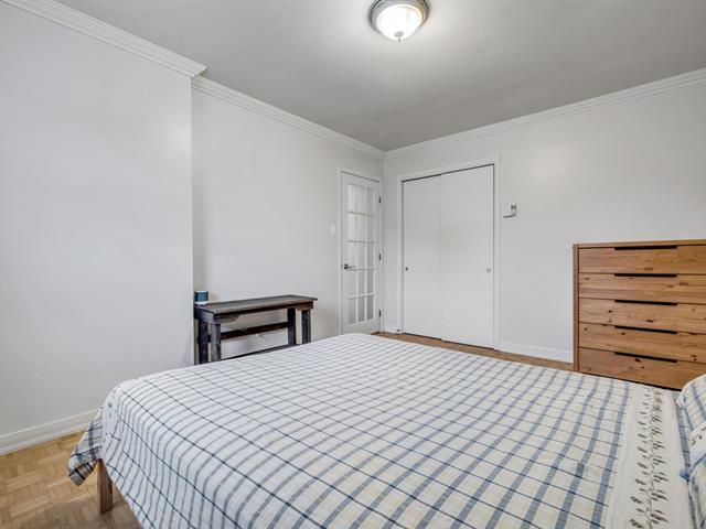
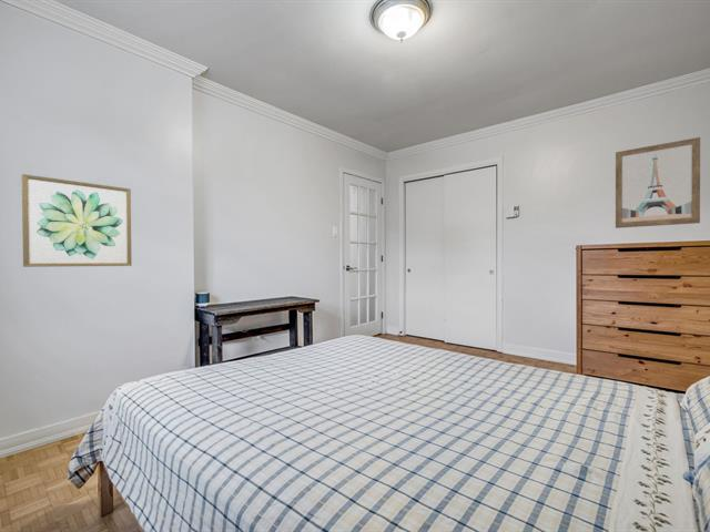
+ wall art [21,173,133,268]
+ wall art [615,136,701,229]
